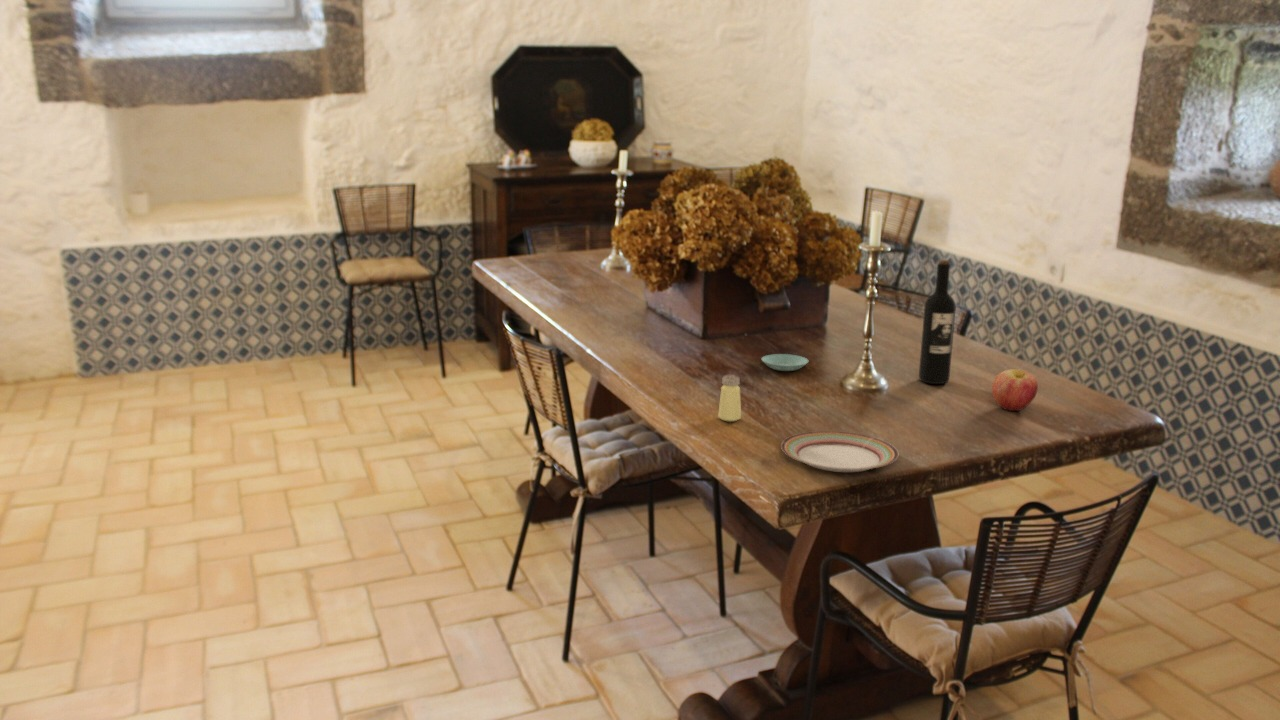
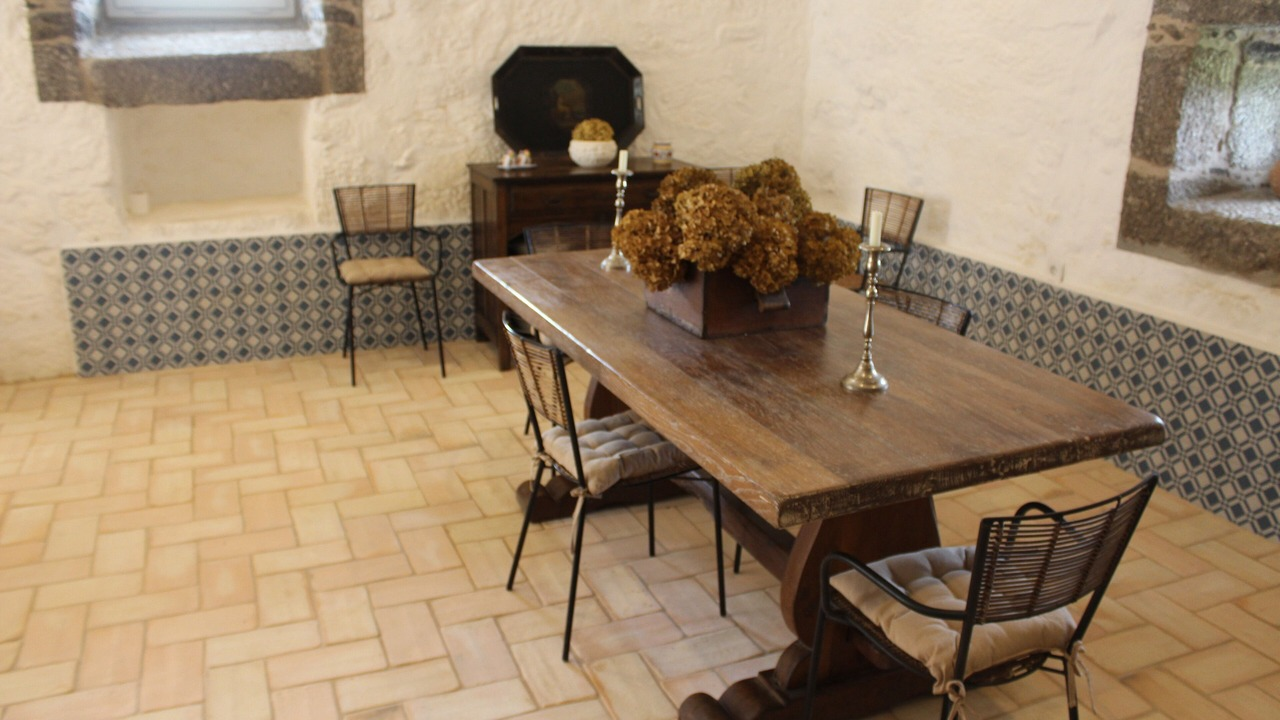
- apple [991,368,1039,412]
- plate [780,430,899,473]
- saucer [760,353,809,372]
- saltshaker [717,374,742,423]
- wine bottle [918,259,957,385]
